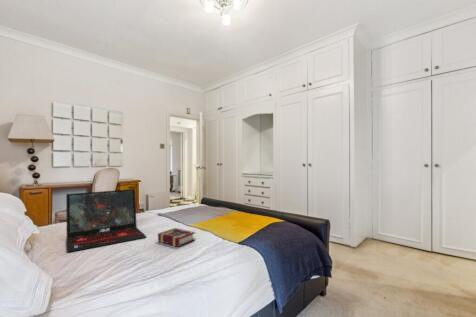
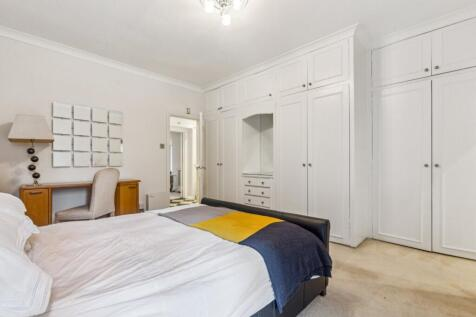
- laptop [65,188,147,254]
- book [157,227,196,248]
